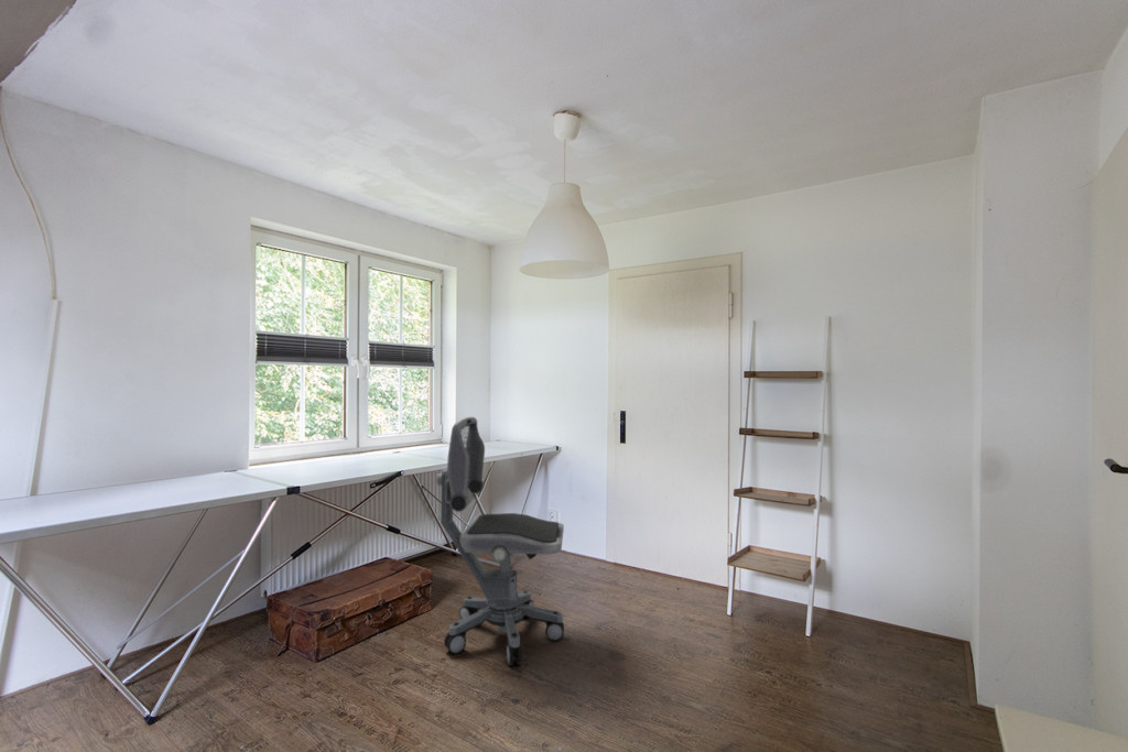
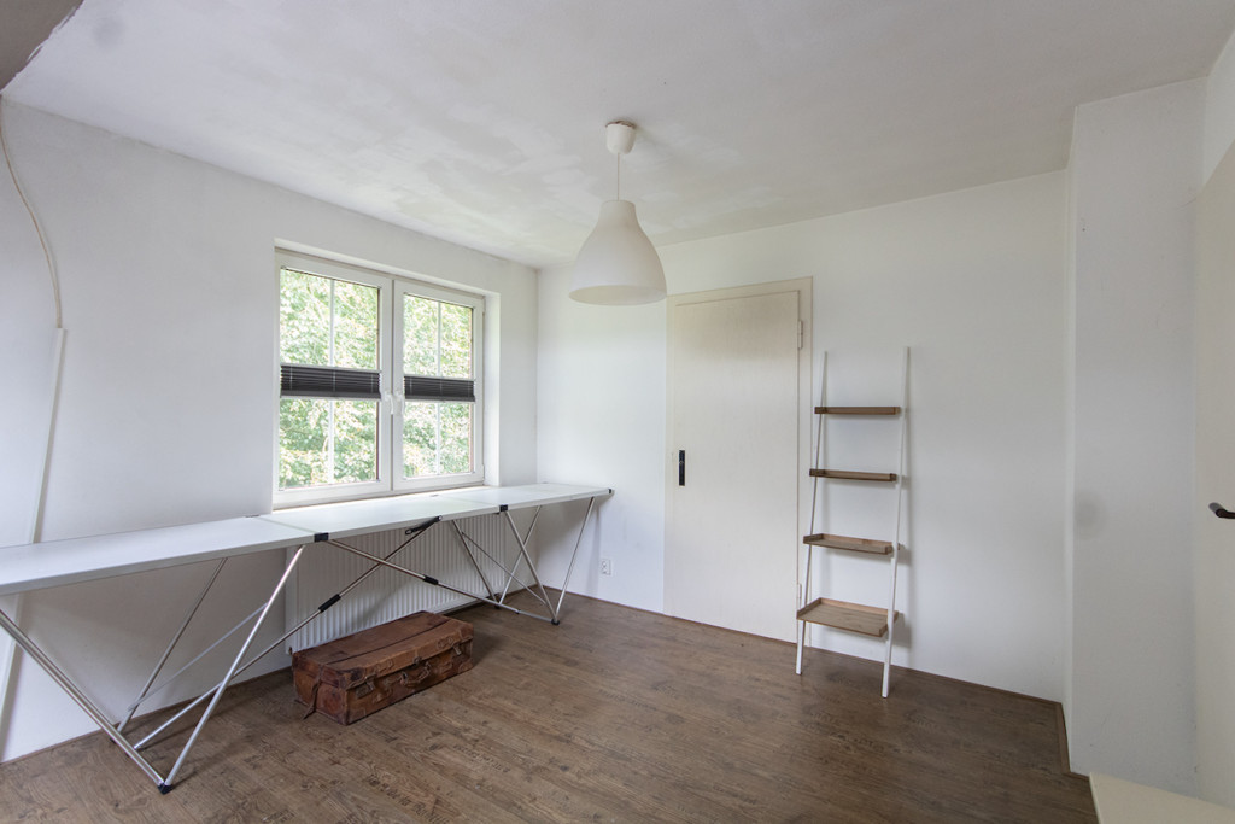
- office chair [435,416,565,667]
